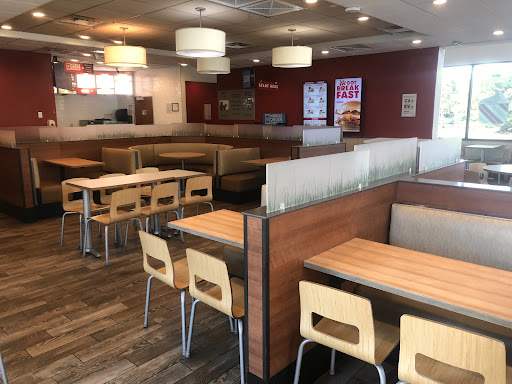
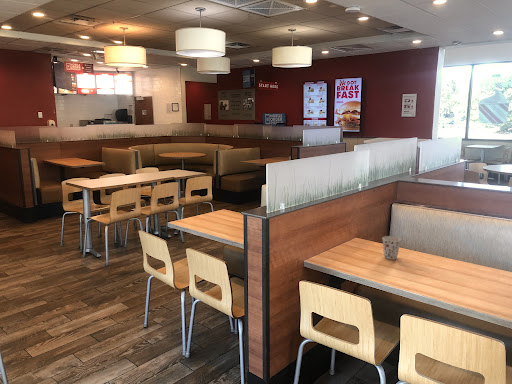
+ cup [381,235,402,260]
